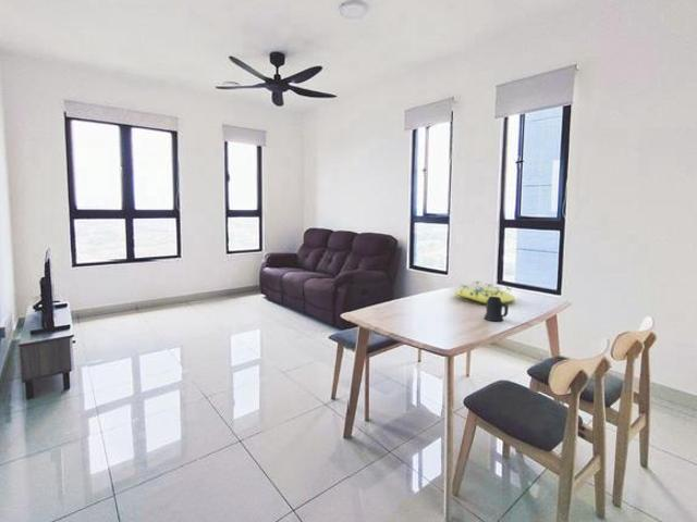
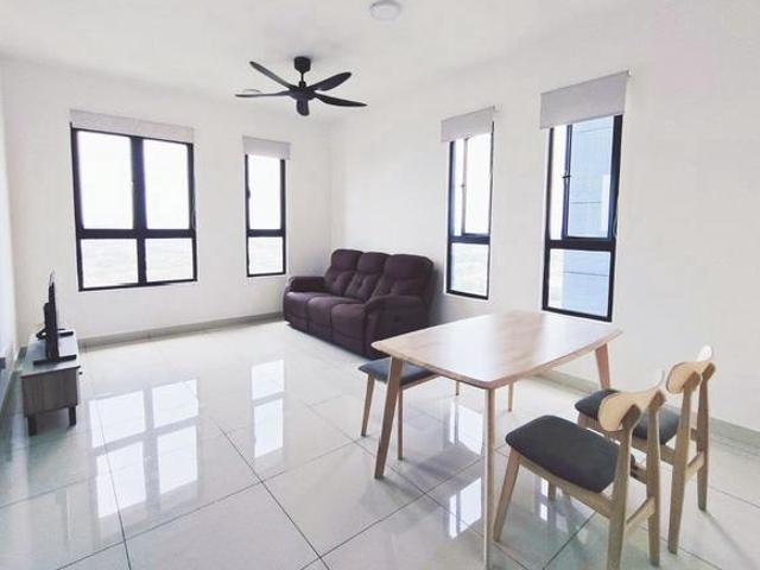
- mug [484,297,510,322]
- plant [453,281,516,304]
